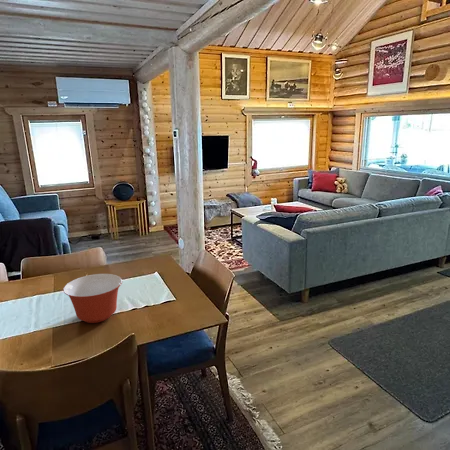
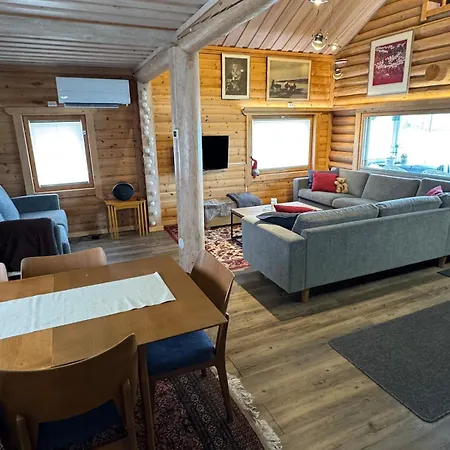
- mixing bowl [62,273,123,324]
